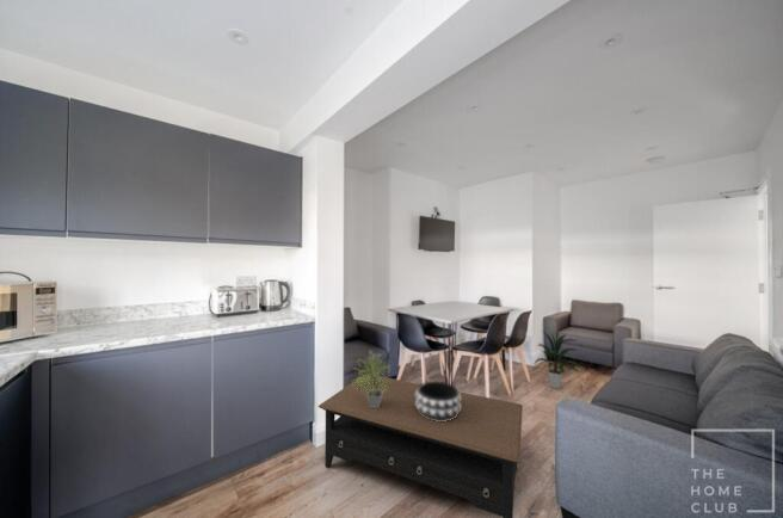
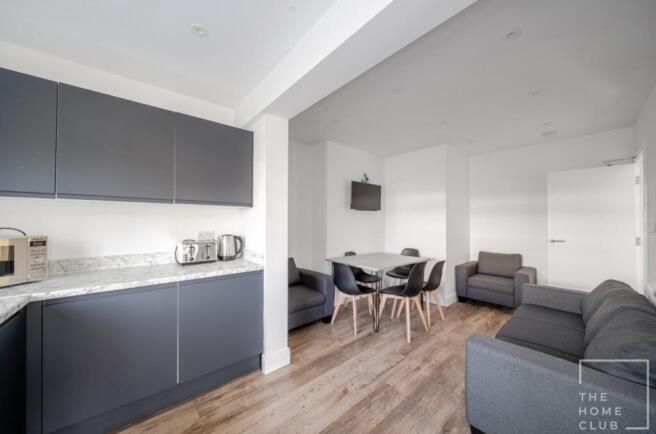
- potted plant [351,349,393,407]
- coffee table [317,374,524,518]
- decorative bowl [415,380,461,421]
- indoor plant [532,331,581,390]
